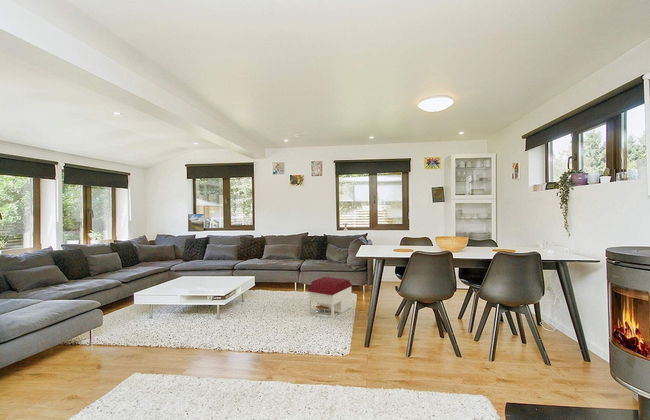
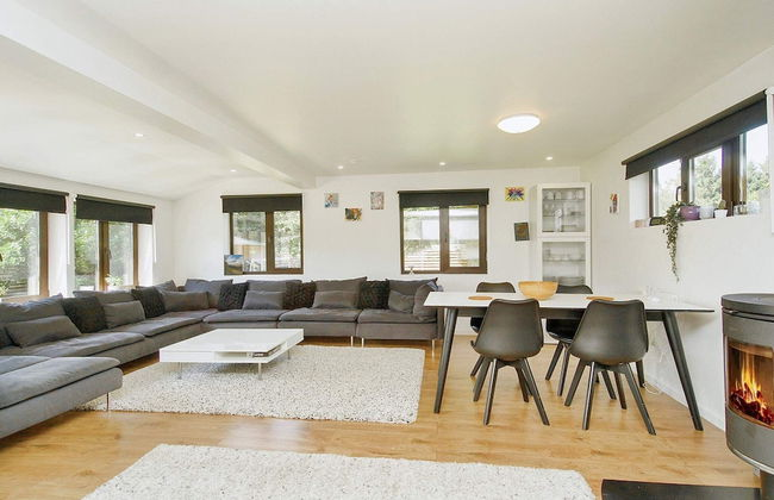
- architectural model [307,276,353,319]
